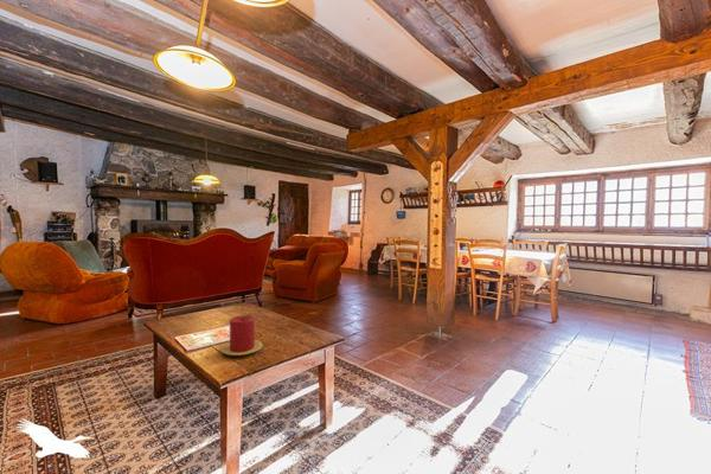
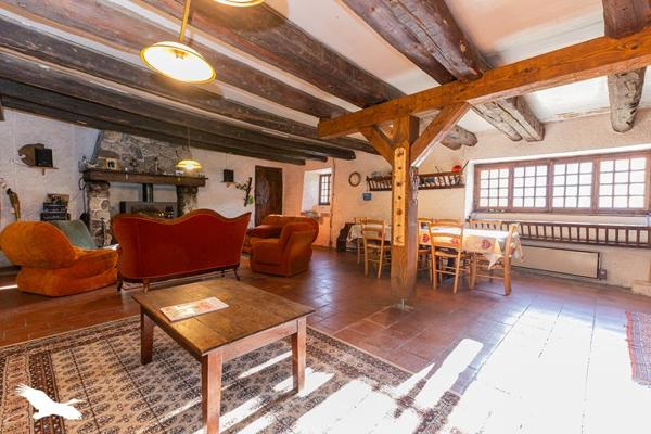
- candle [220,314,263,357]
